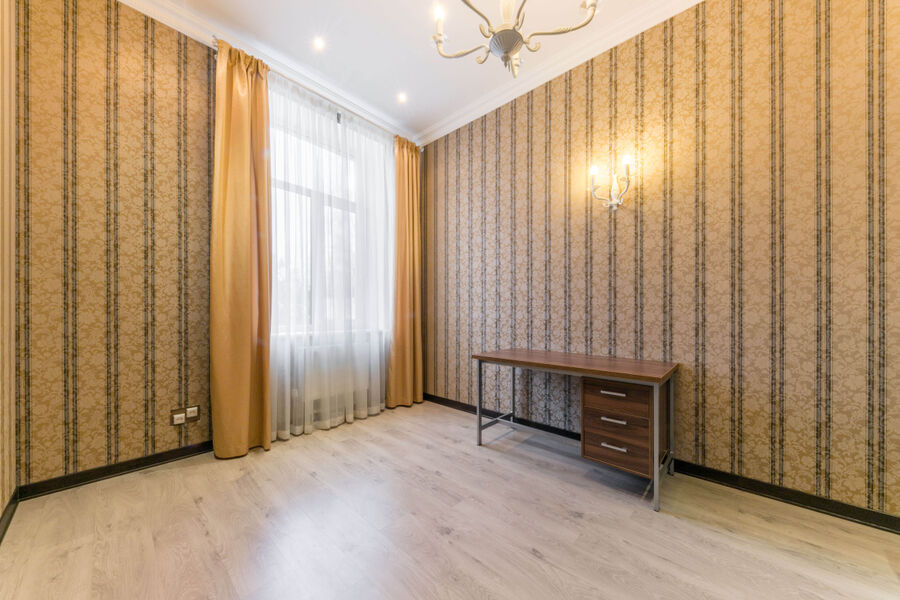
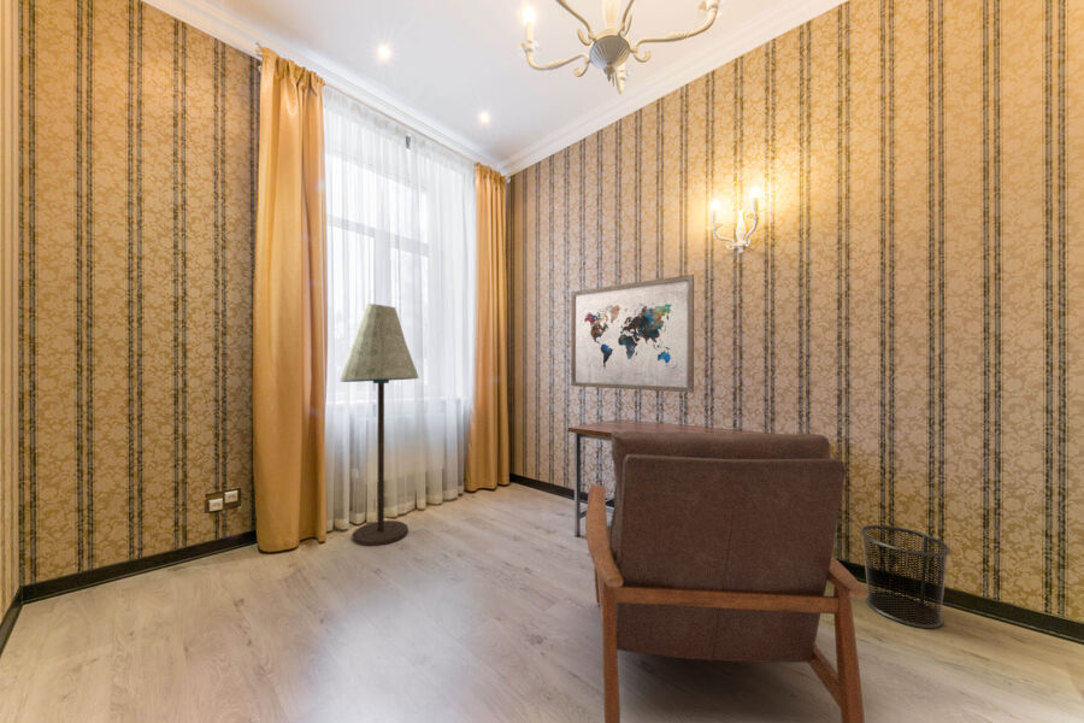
+ wall art [570,274,695,394]
+ chair [584,430,868,723]
+ floor lamp [340,302,420,547]
+ waste bin [859,524,952,629]
